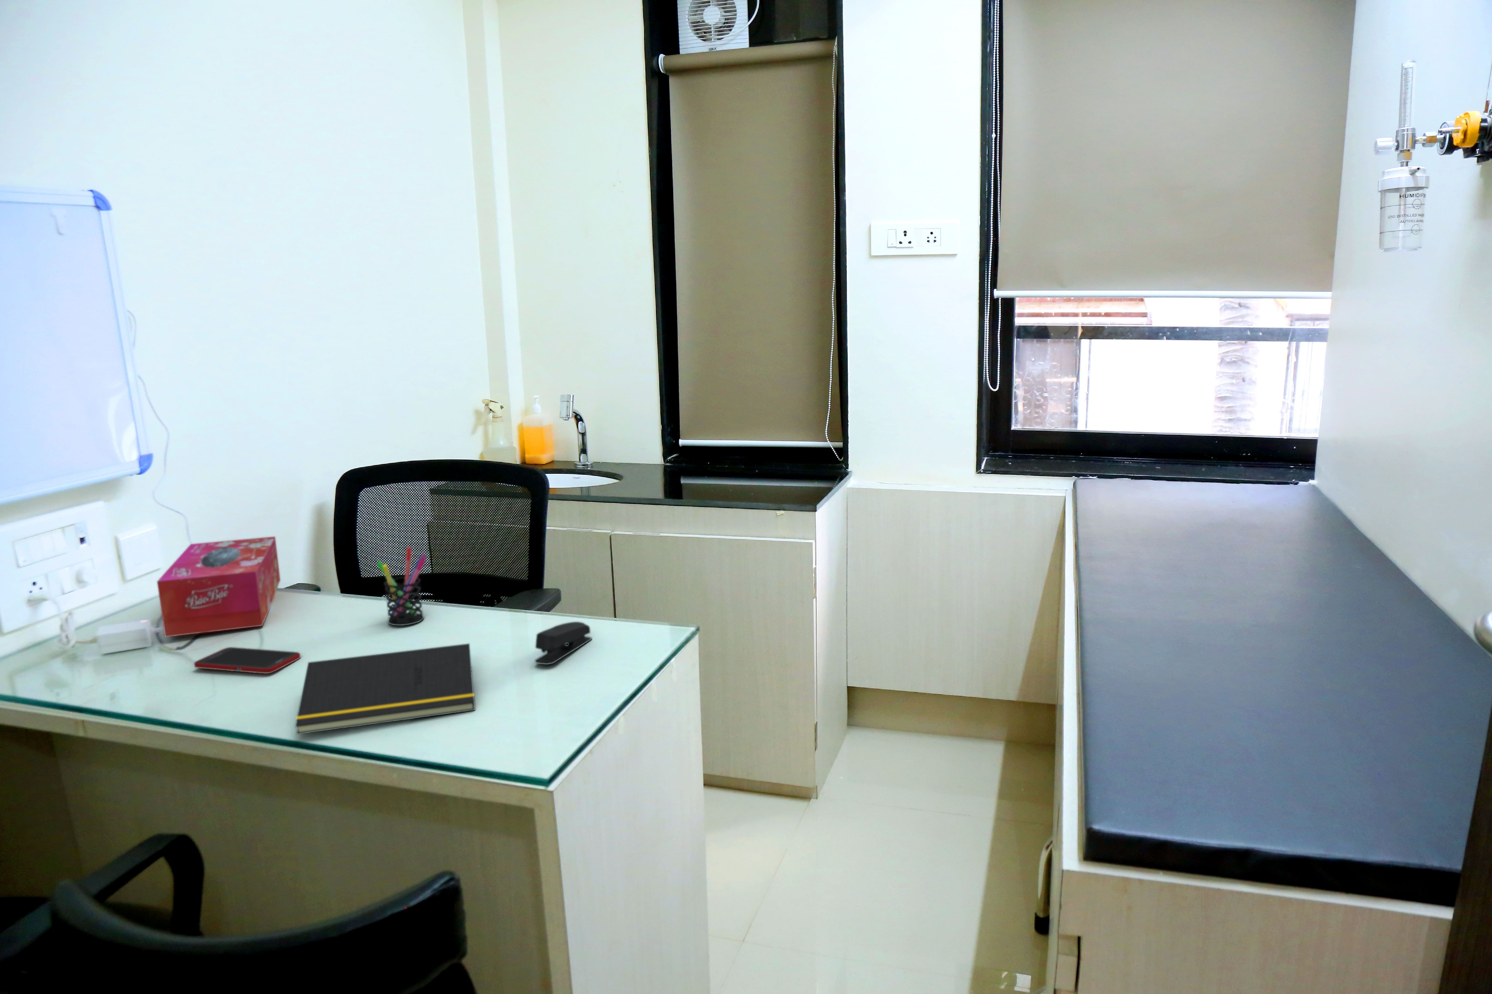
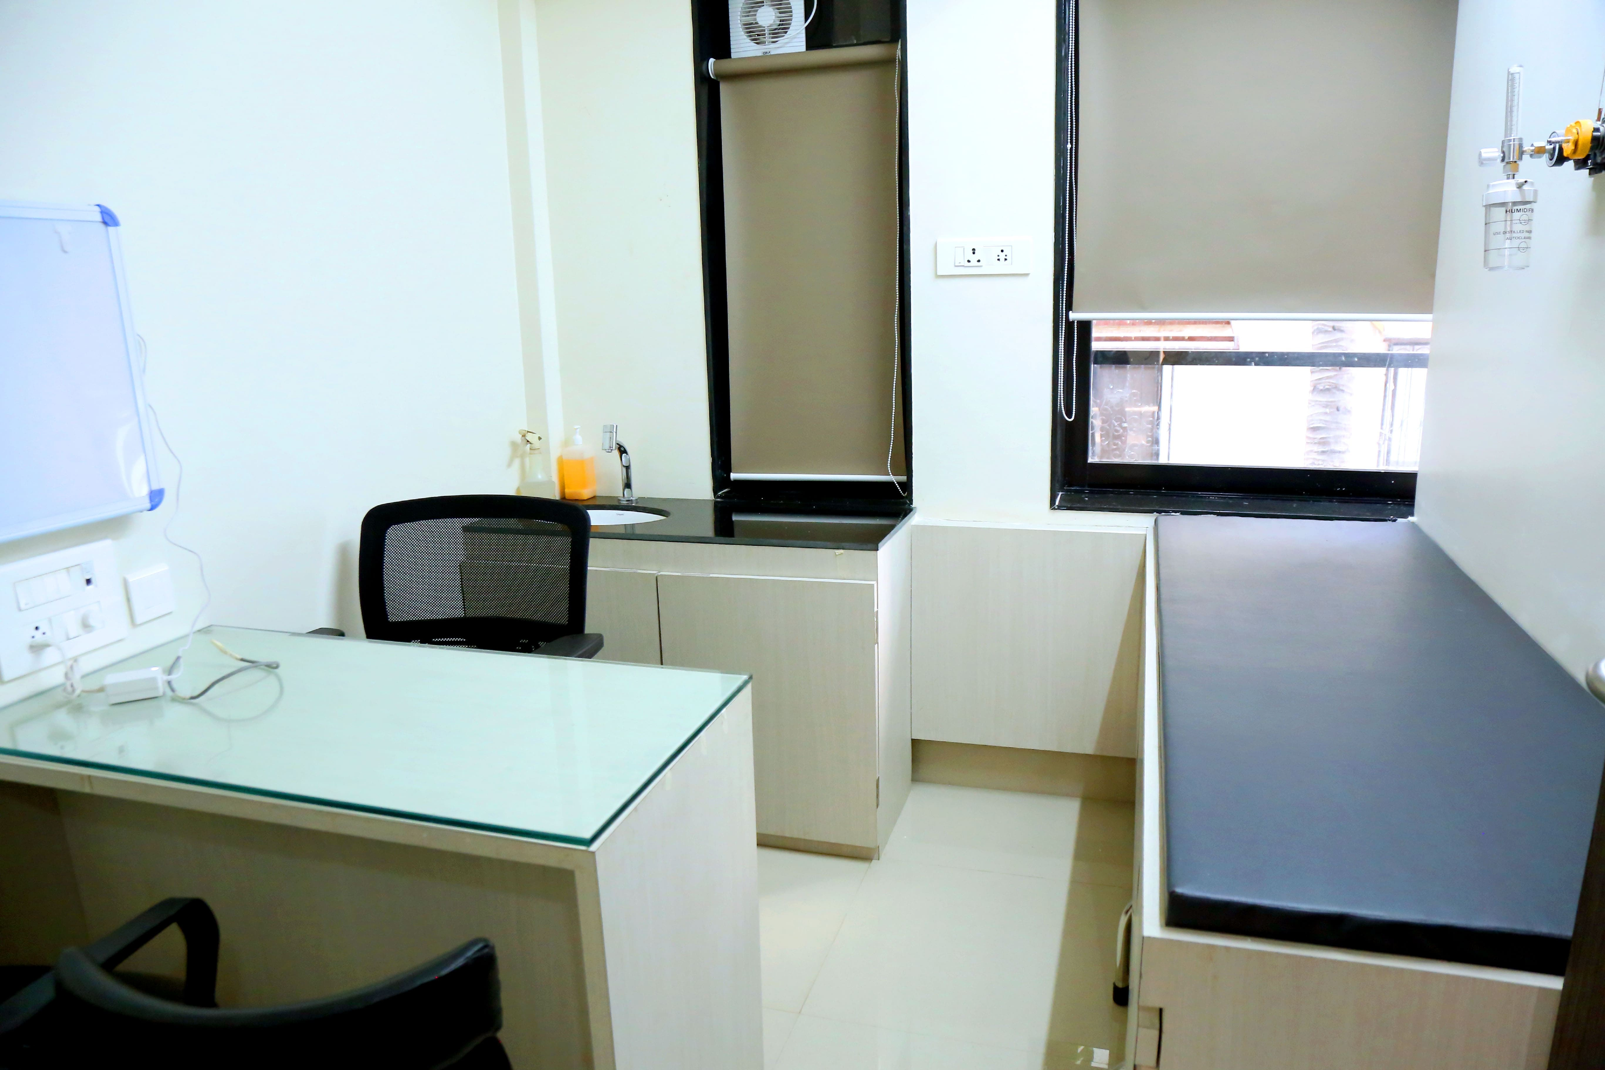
- cell phone [194,647,301,674]
- pen holder [376,547,427,626]
- stapler [534,621,593,665]
- notepad [295,643,475,734]
- tissue box [157,536,281,638]
